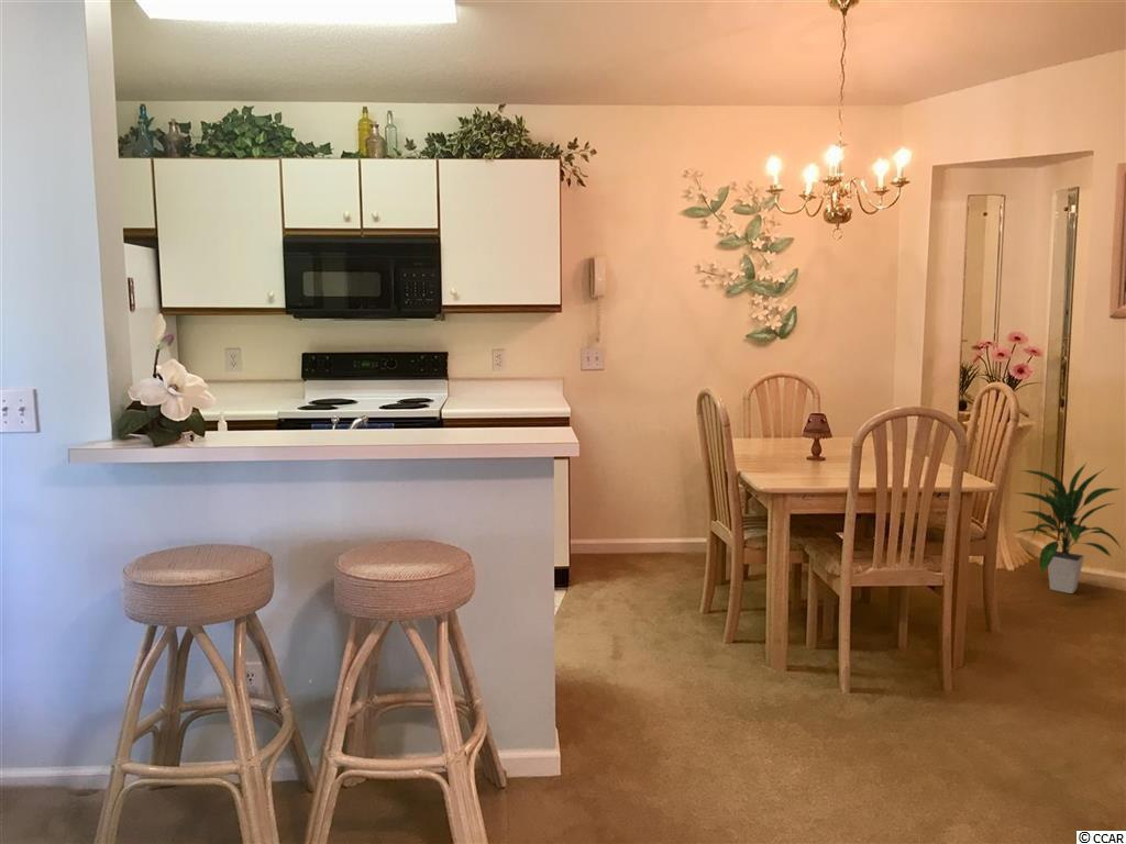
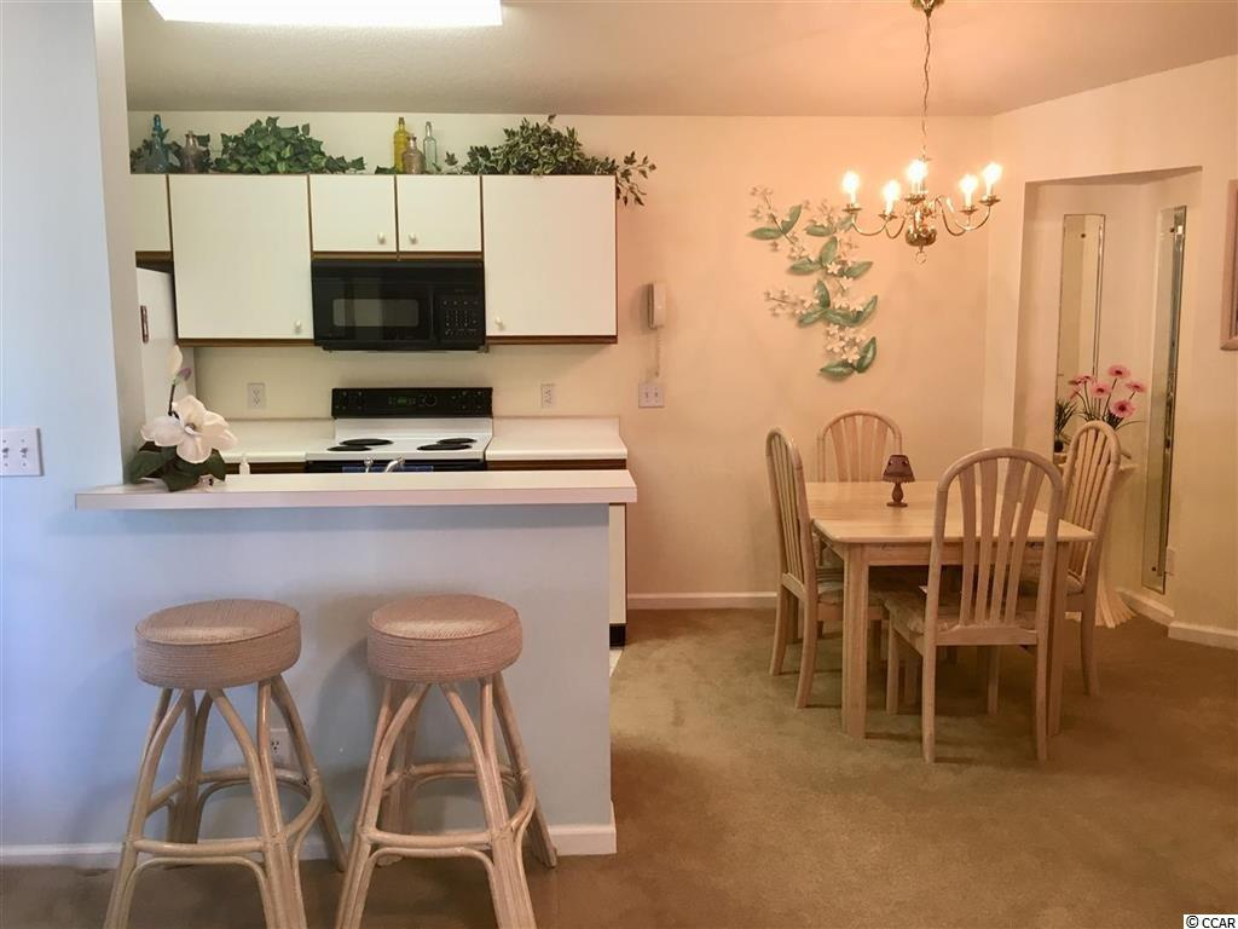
- indoor plant [1014,462,1124,595]
